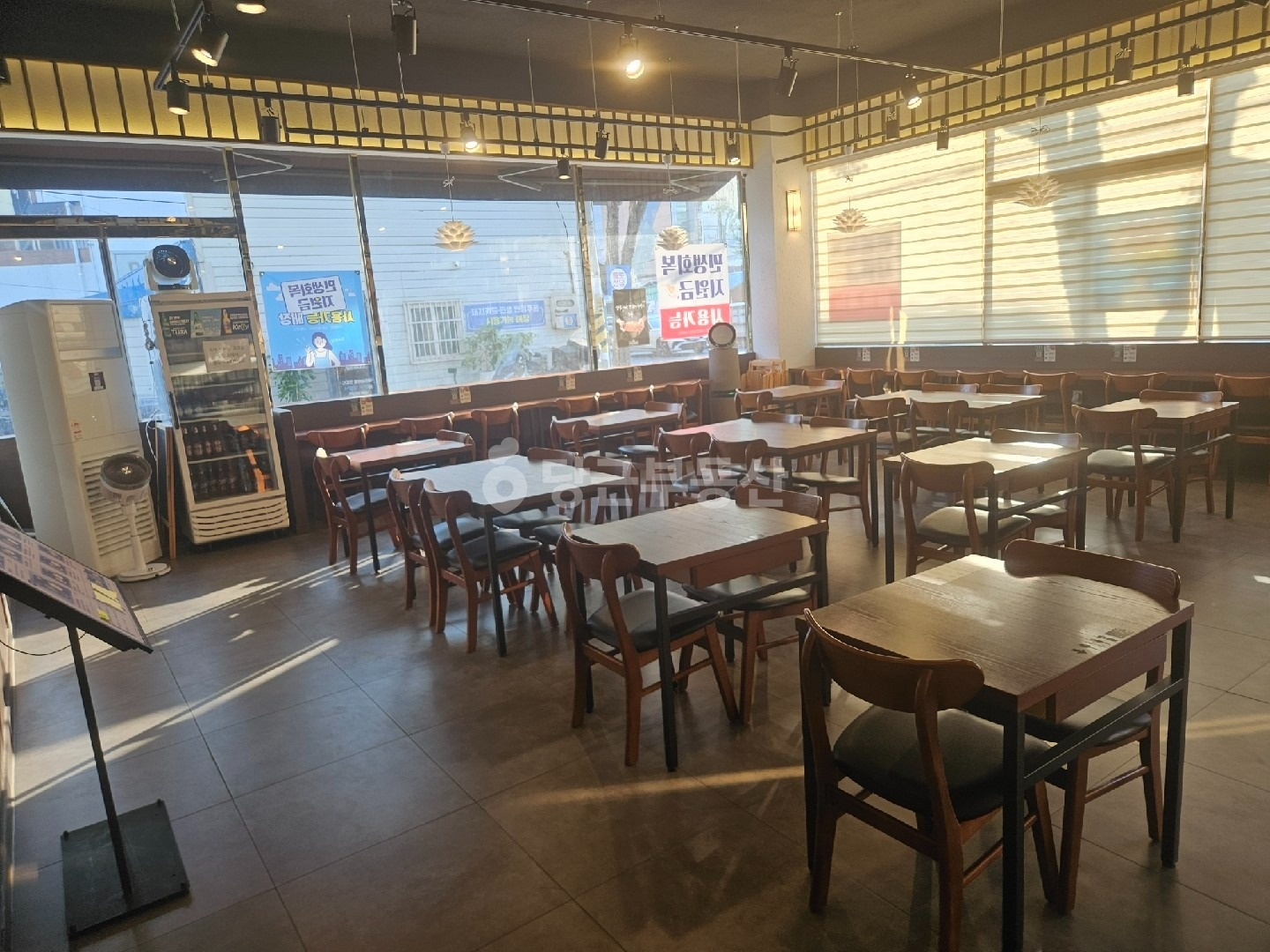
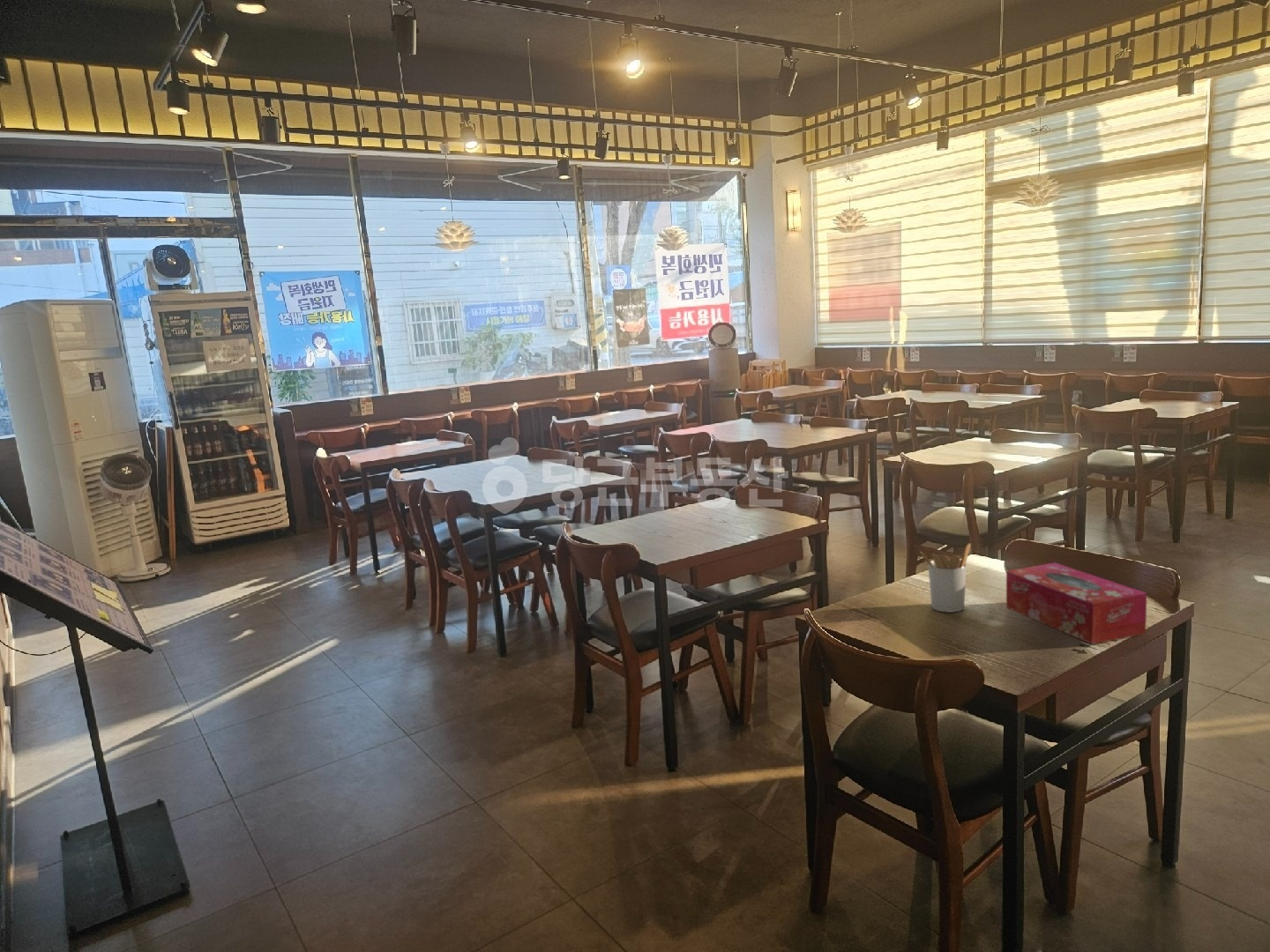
+ utensil holder [919,543,972,614]
+ tissue box [1005,562,1147,645]
